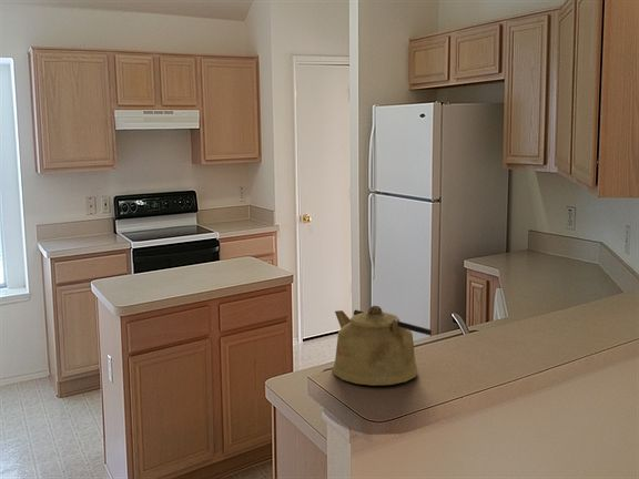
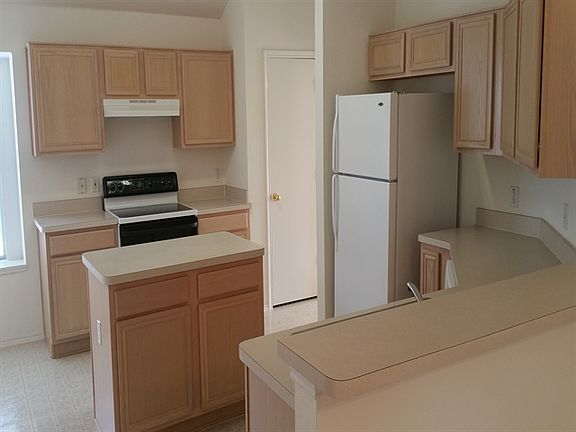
- kettle [332,305,433,387]
